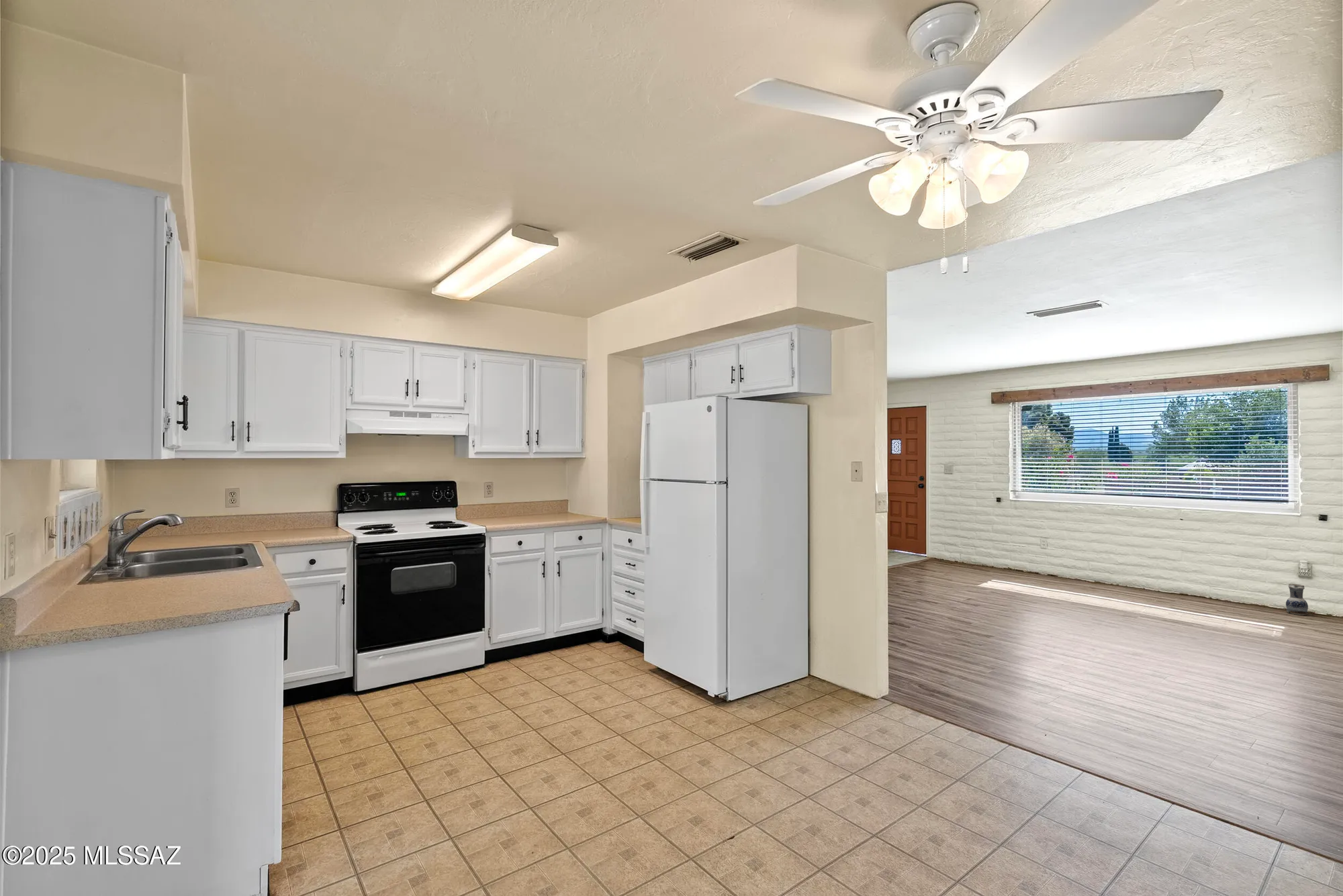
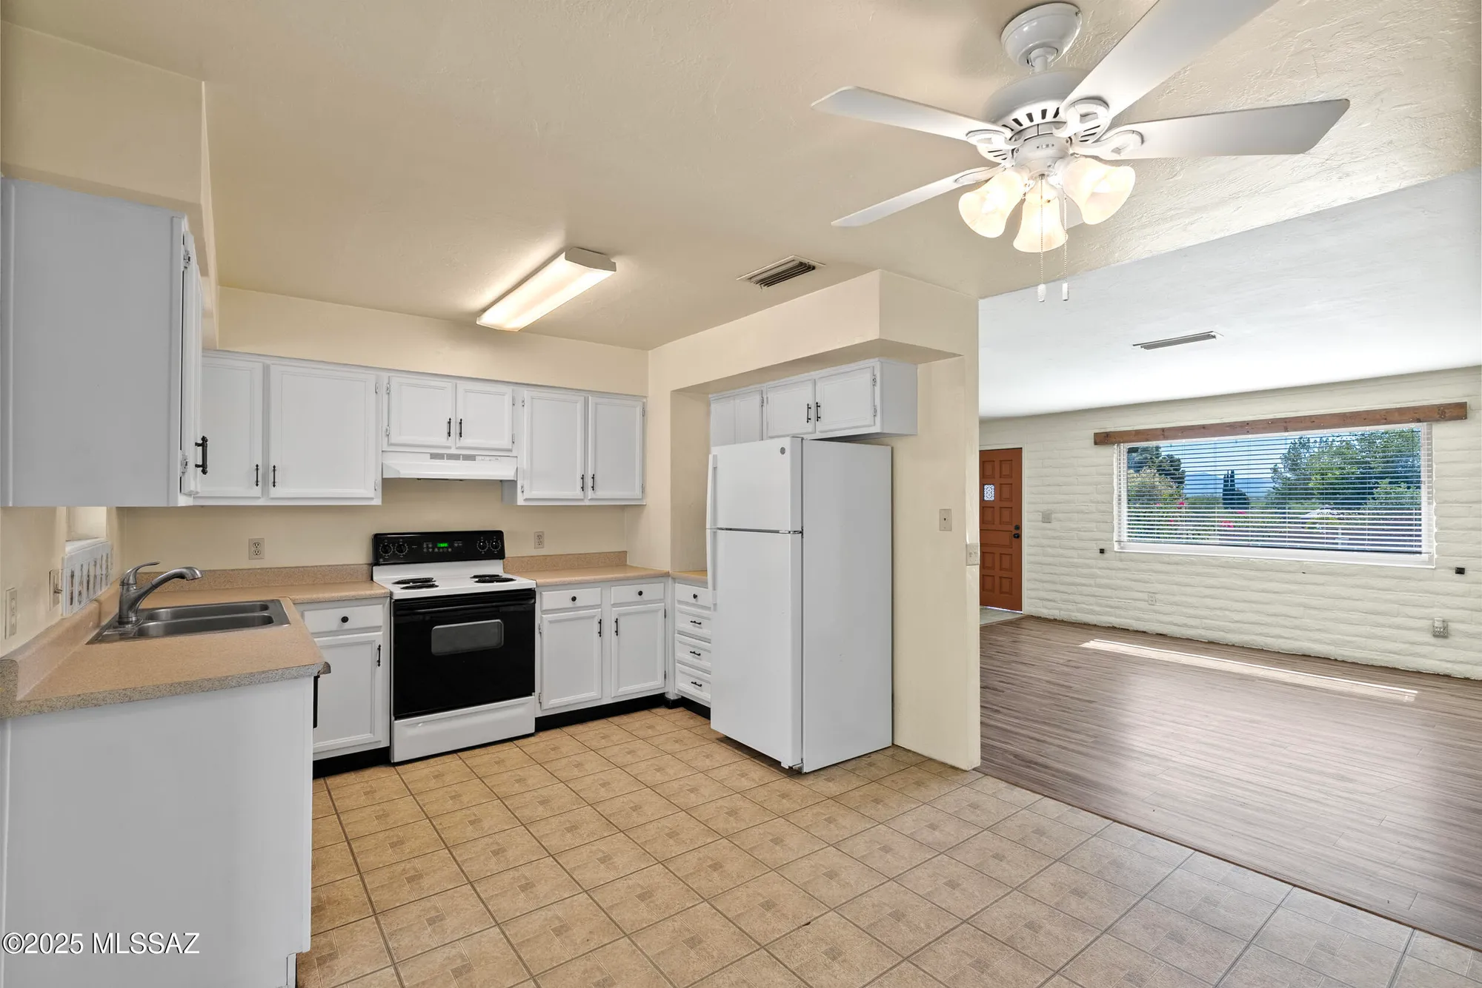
- ceramic jug [1285,583,1309,615]
